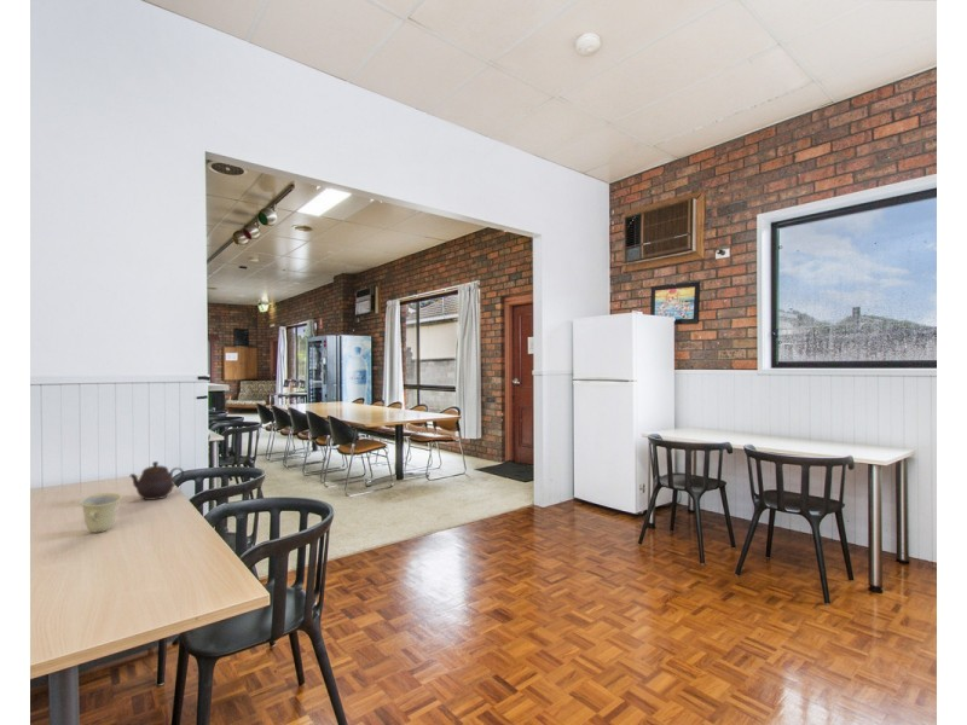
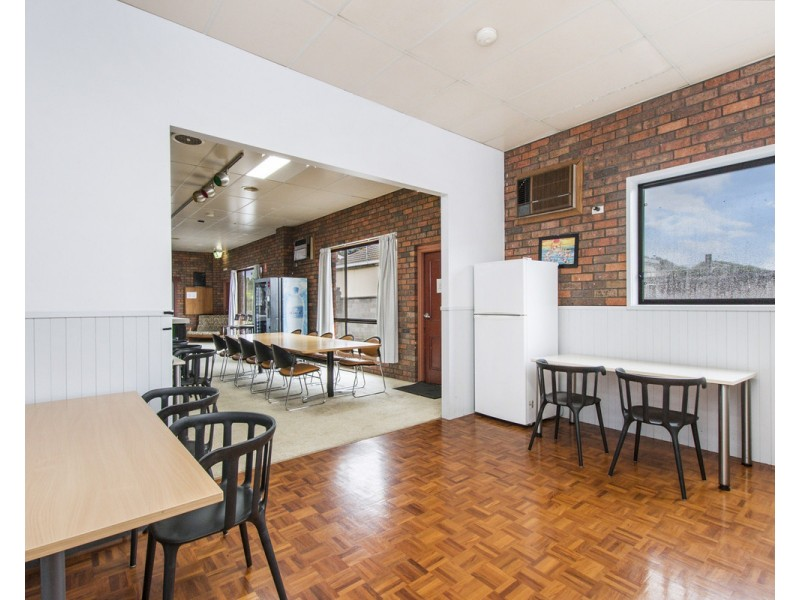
- cup [77,492,123,533]
- teapot [129,460,185,501]
